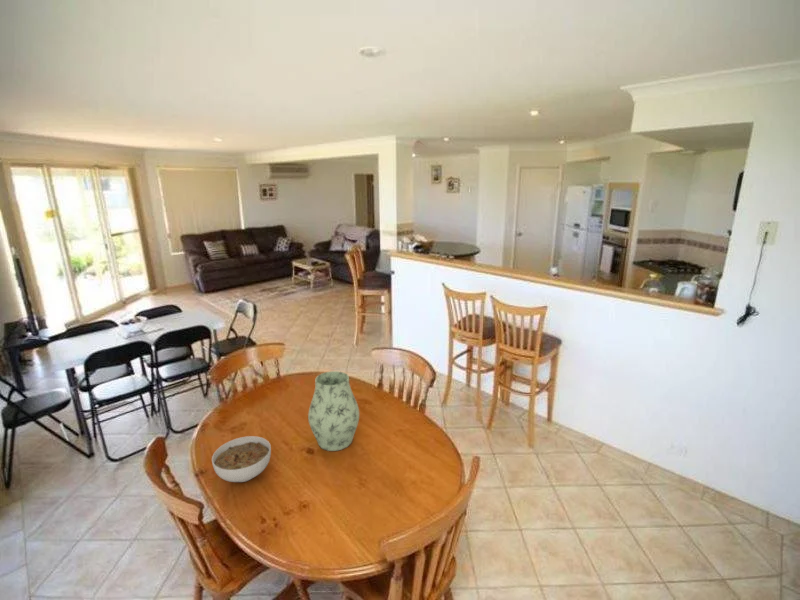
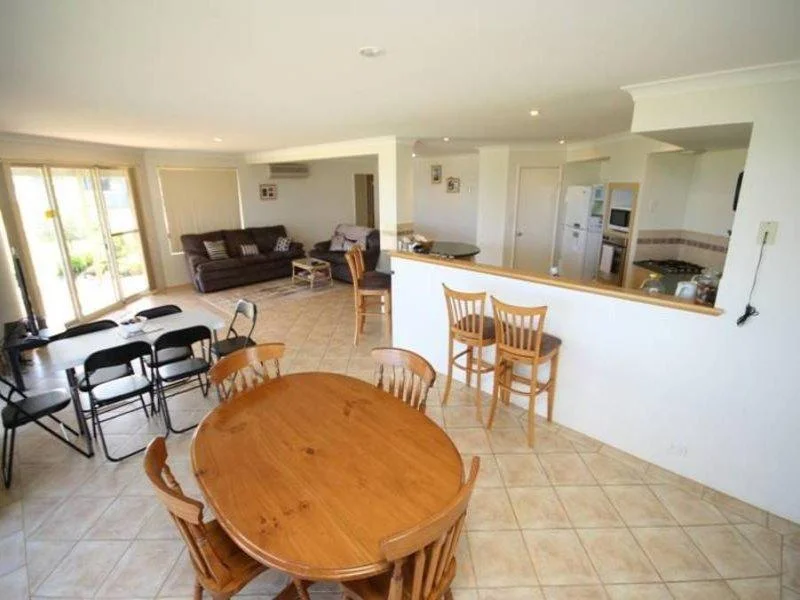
- bowl [211,435,272,483]
- vase [307,370,360,452]
